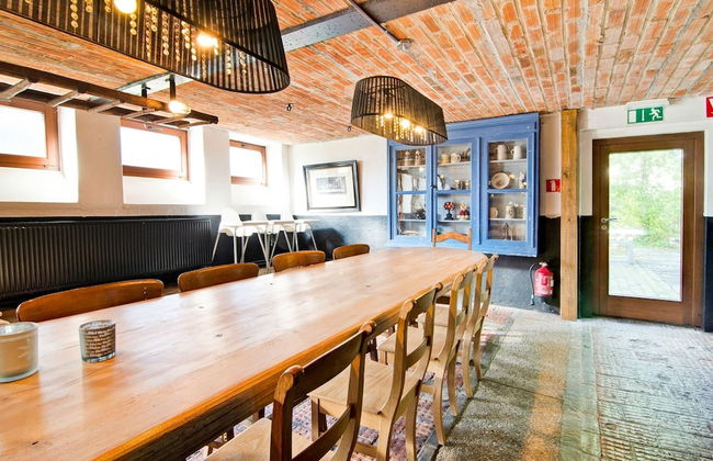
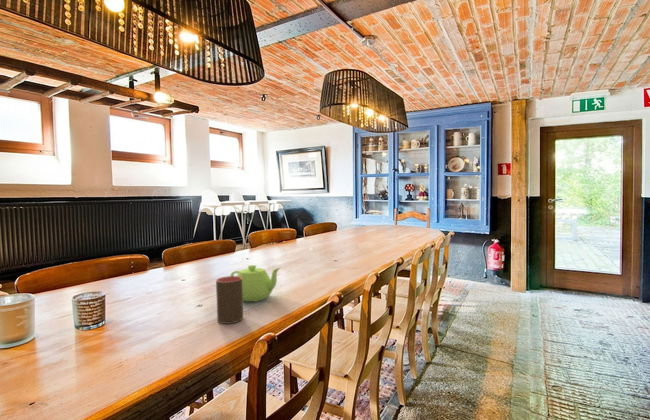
+ teapot [230,264,281,303]
+ cup [215,275,244,325]
